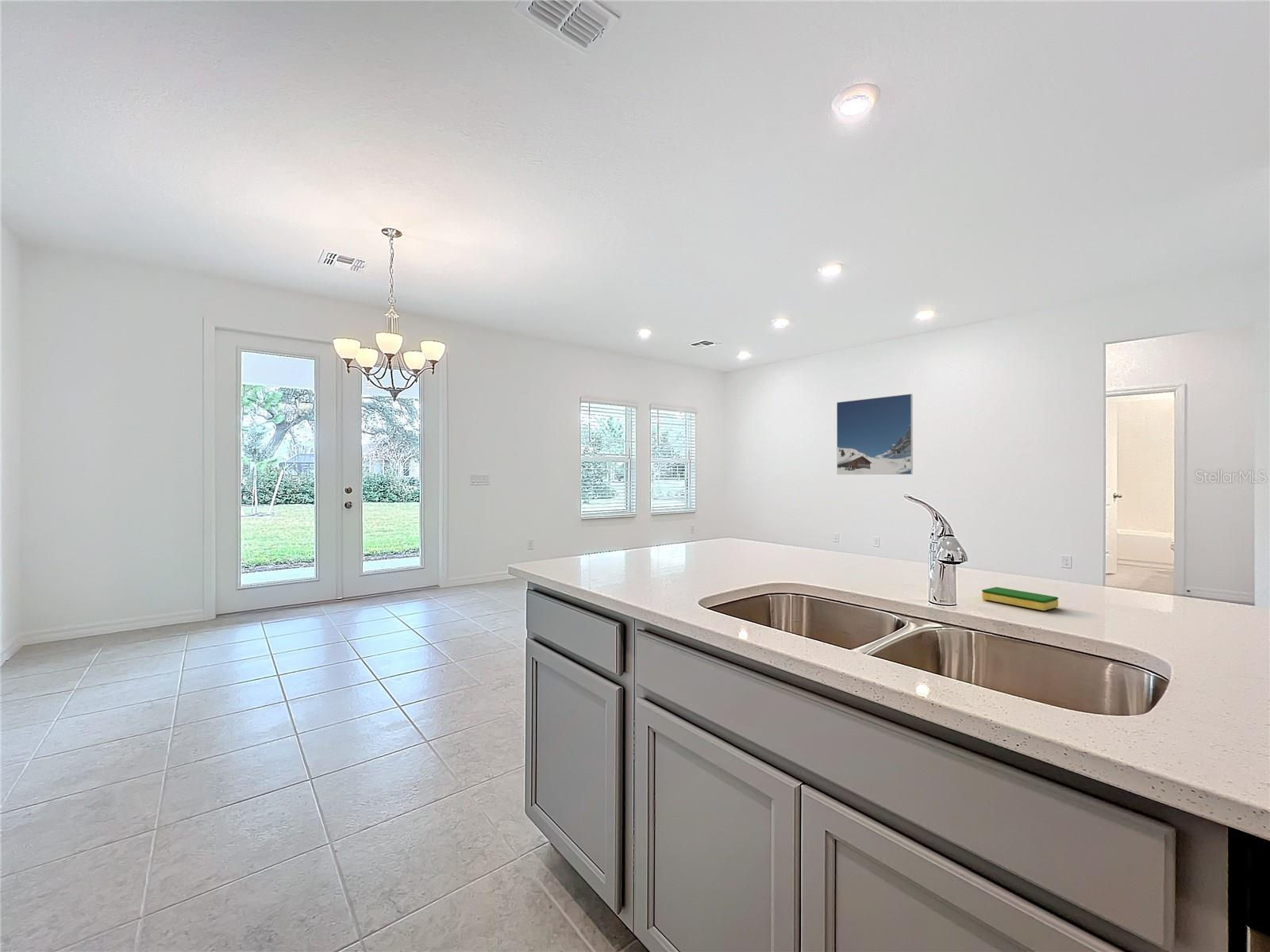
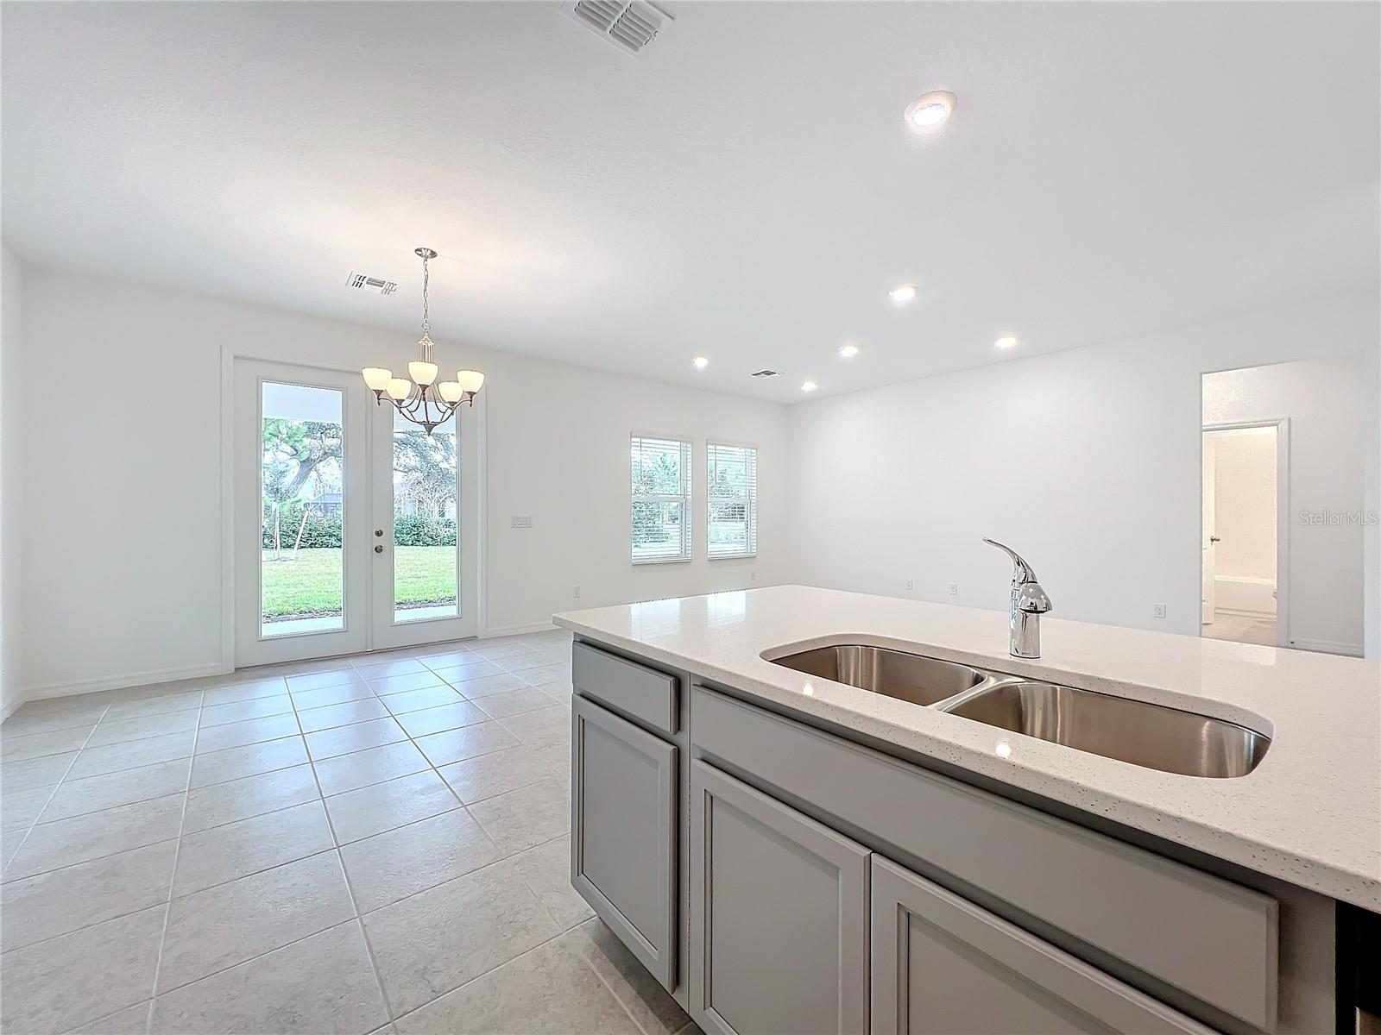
- dish sponge [981,586,1059,612]
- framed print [836,393,914,475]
